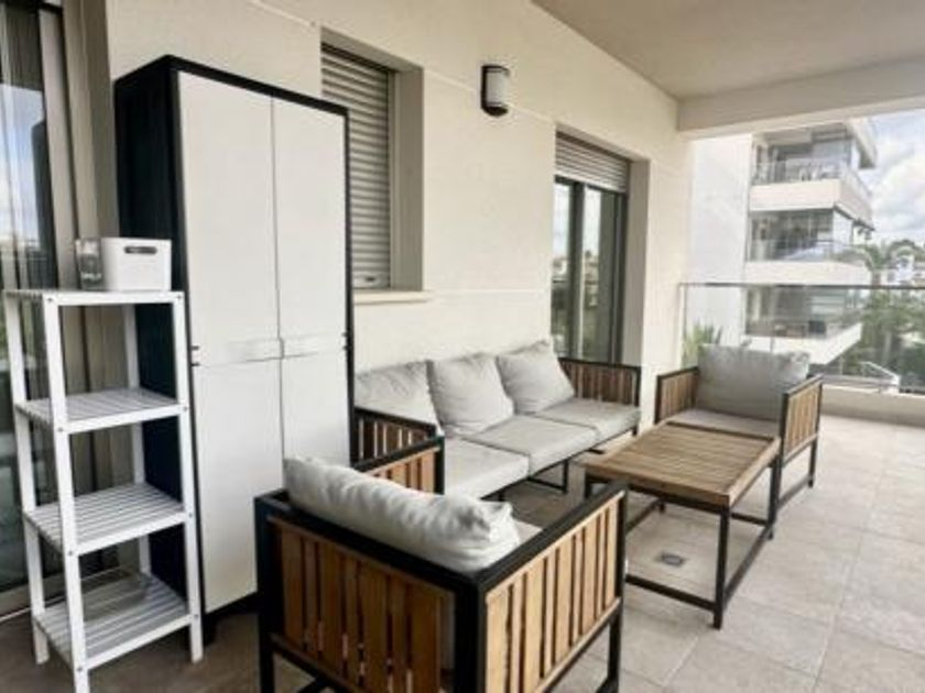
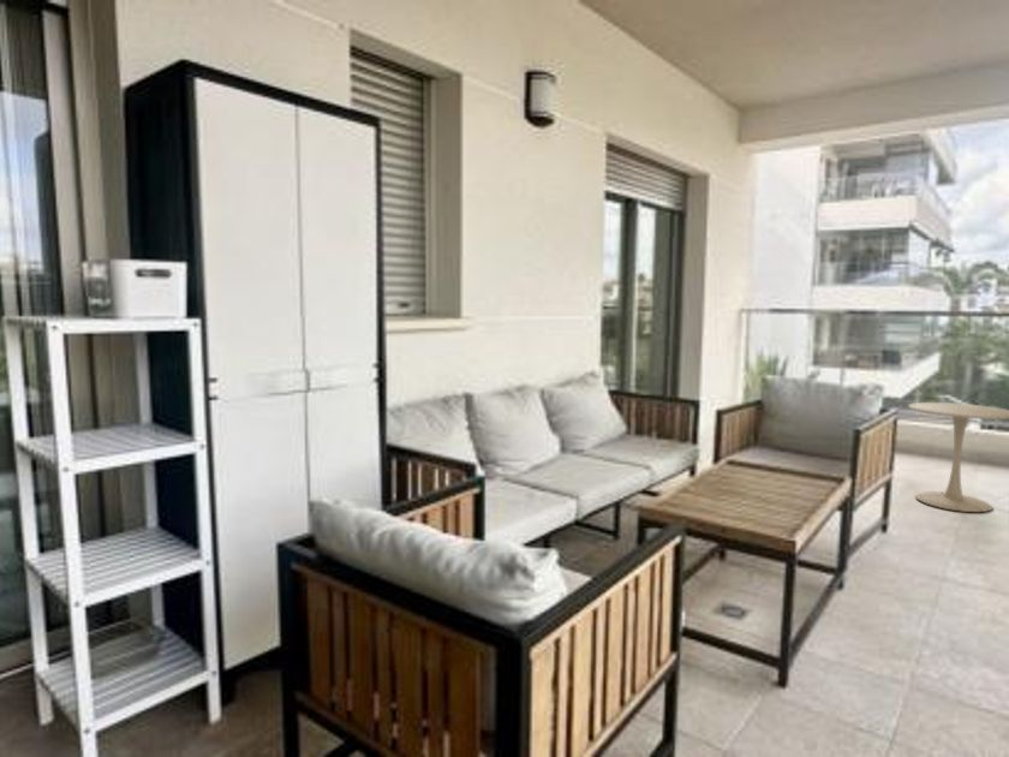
+ side table [907,401,1009,513]
